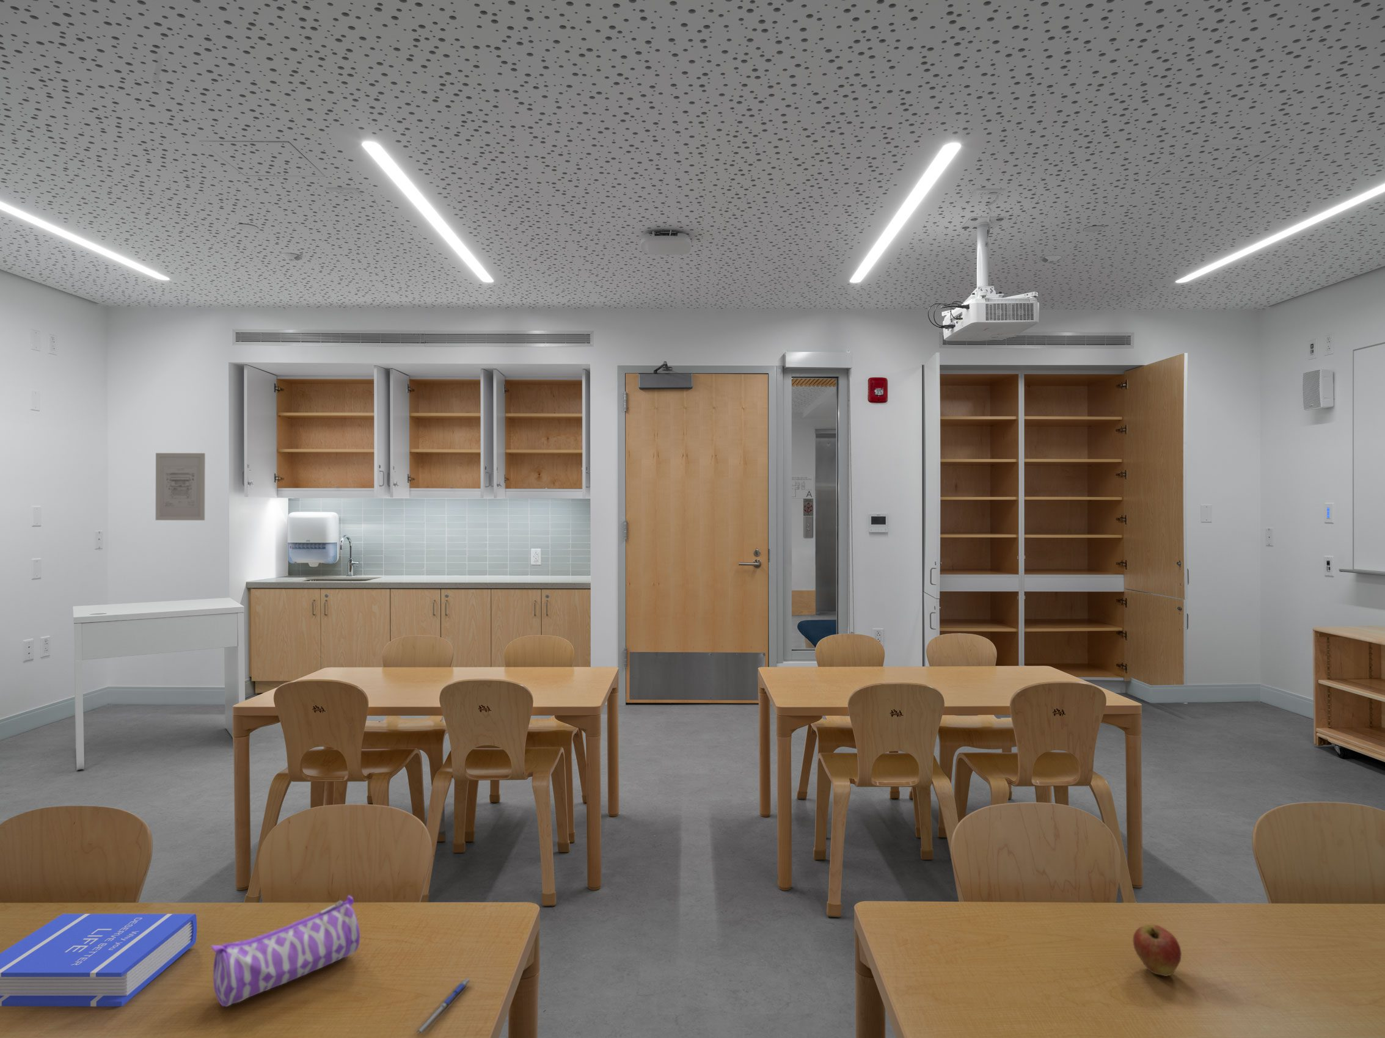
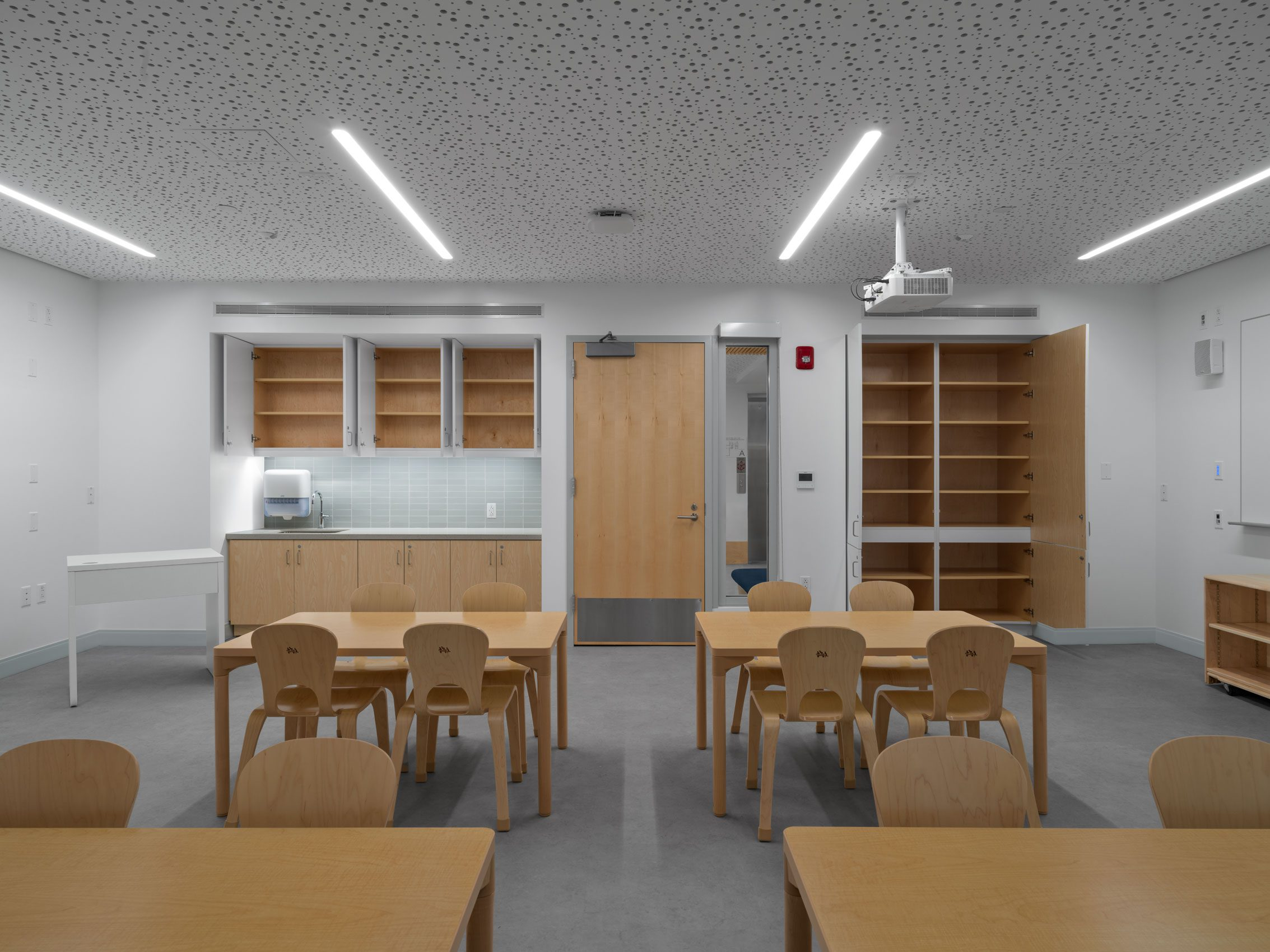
- book [0,914,197,1006]
- wall art [155,452,206,521]
- pen [413,978,473,1036]
- pencil case [210,894,361,1007]
- fruit [1132,924,1182,977]
